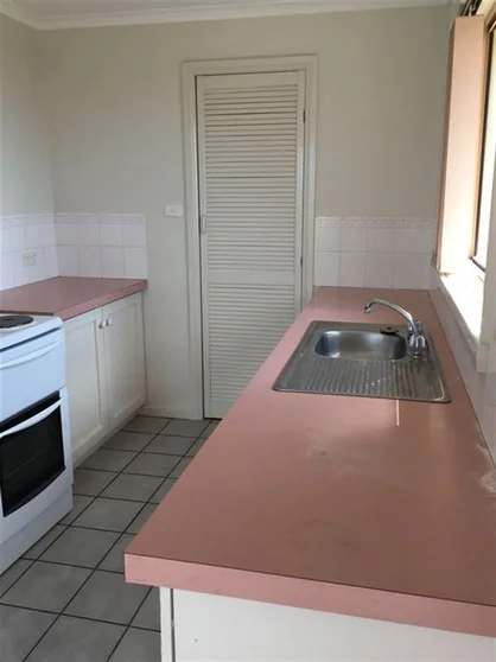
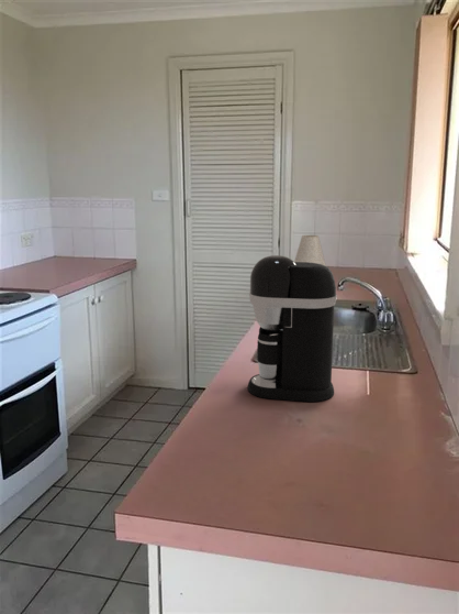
+ coffee maker [247,254,338,403]
+ vase [293,234,327,266]
